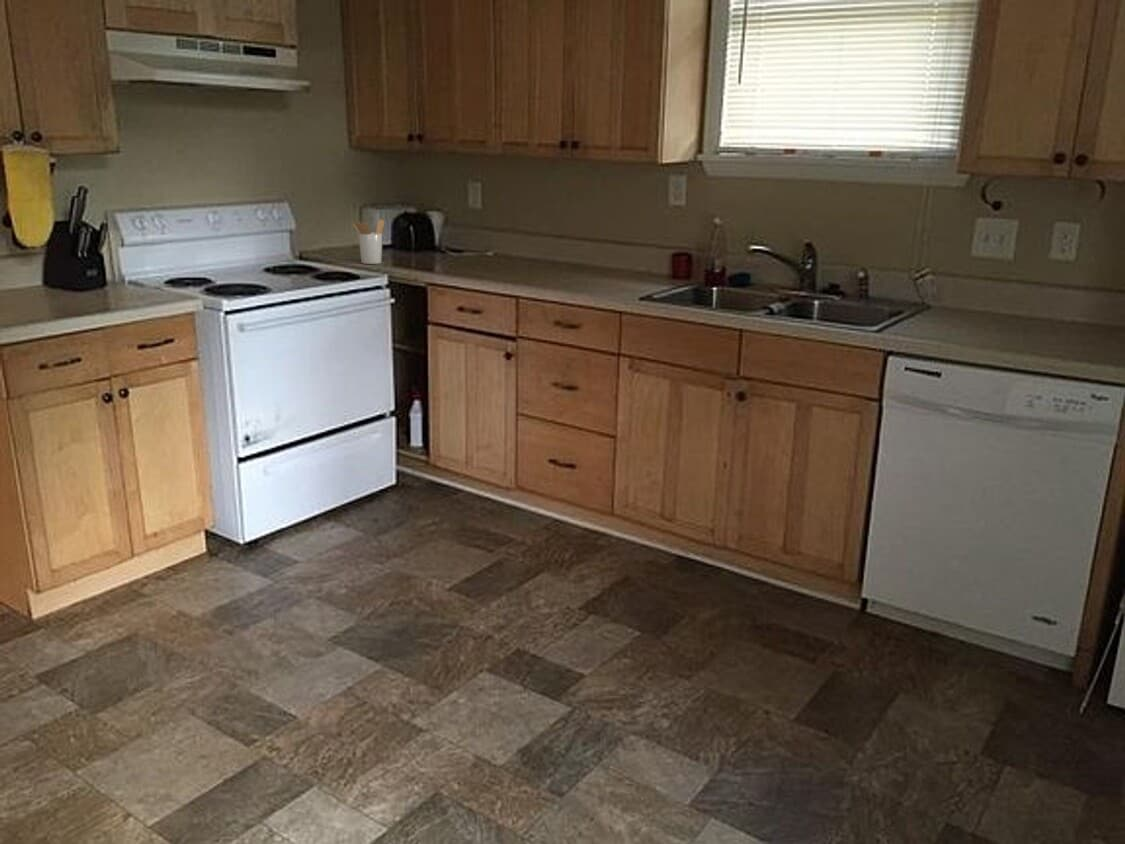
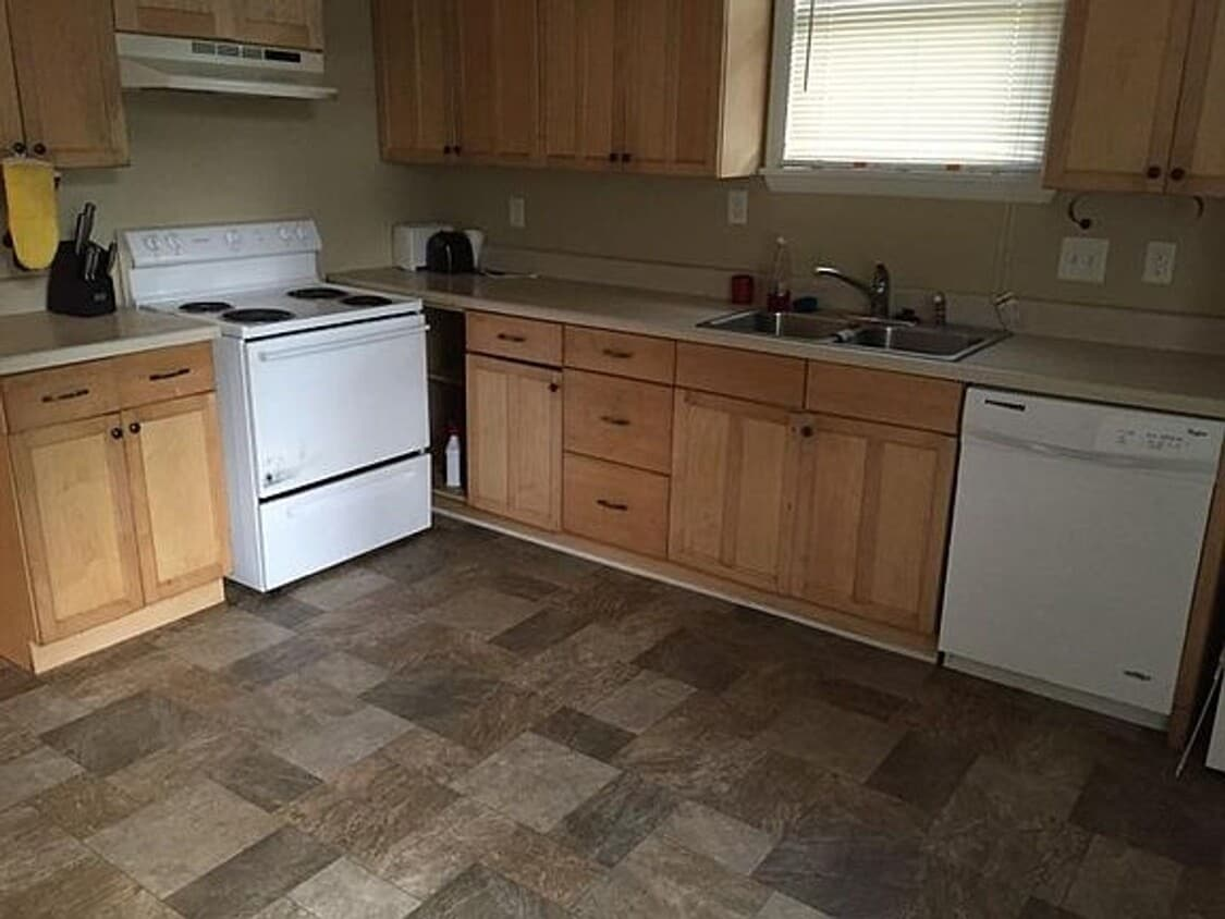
- utensil holder [352,218,385,265]
